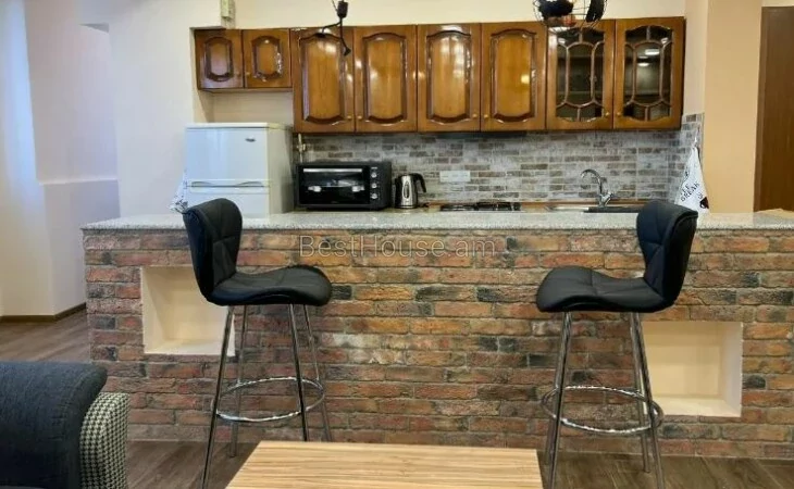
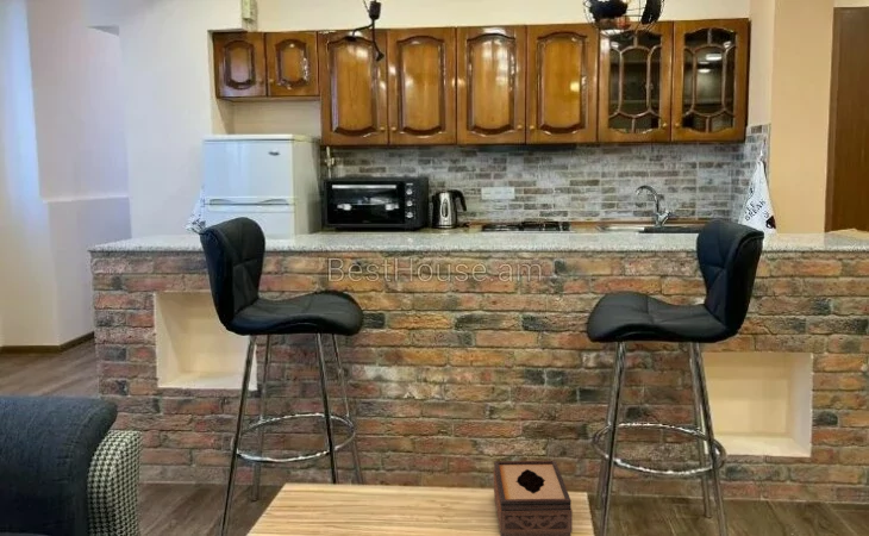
+ tissue box [493,460,574,536]
